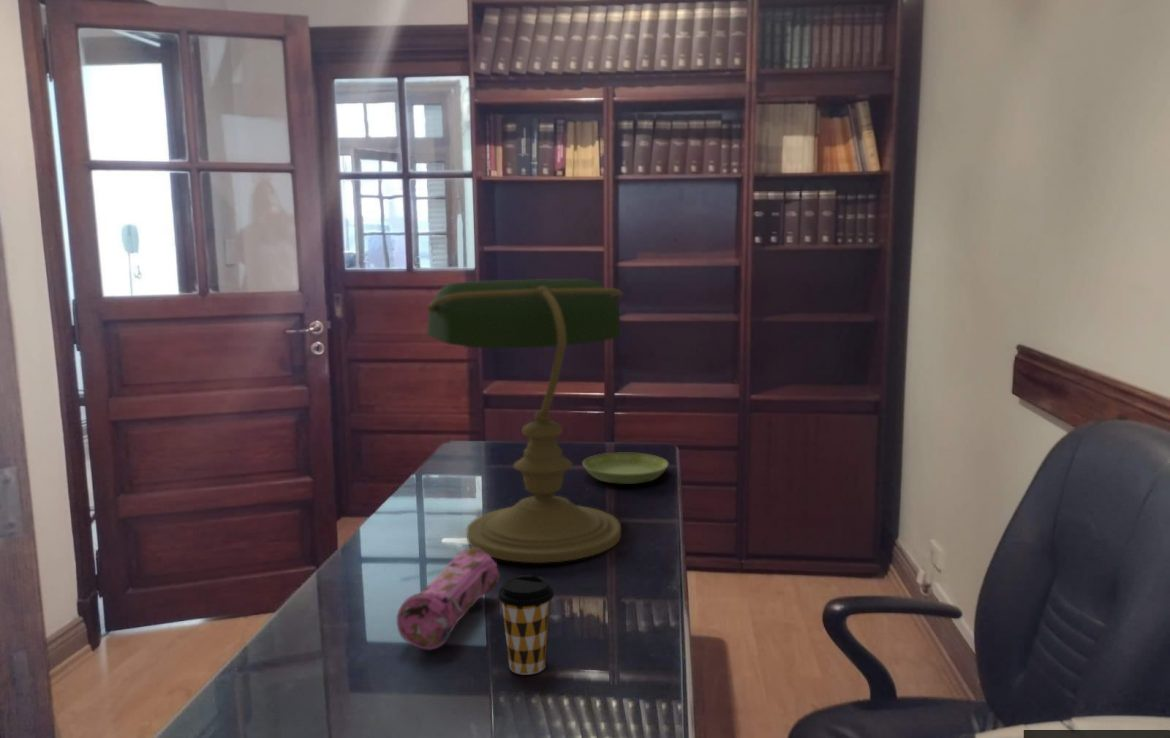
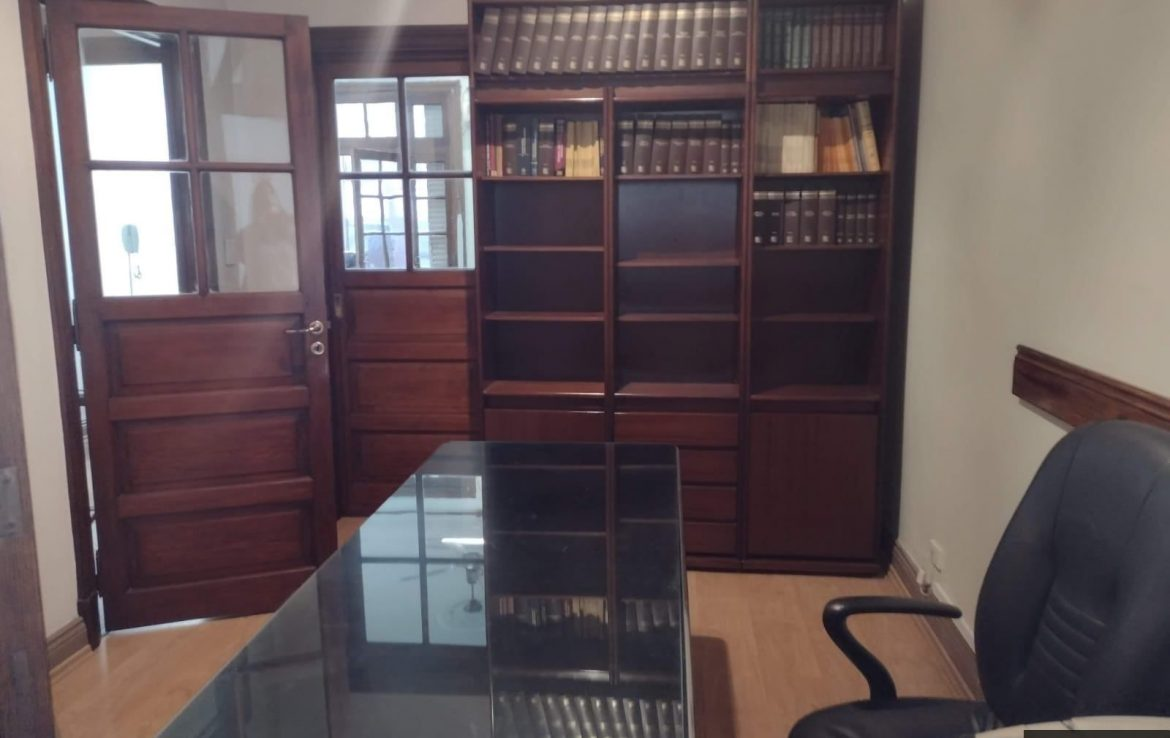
- coffee cup [497,574,555,676]
- pencil case [396,547,500,651]
- desk lamp [426,278,623,564]
- saucer [581,452,670,485]
